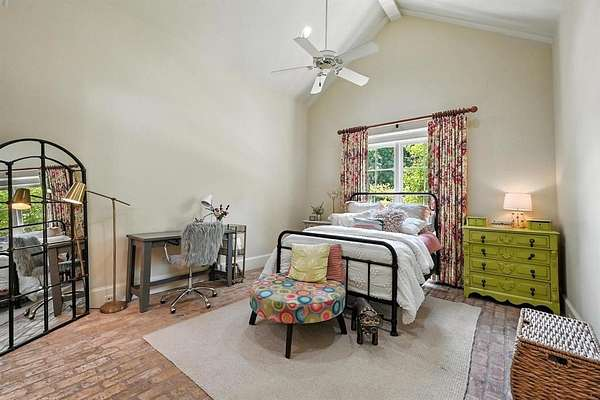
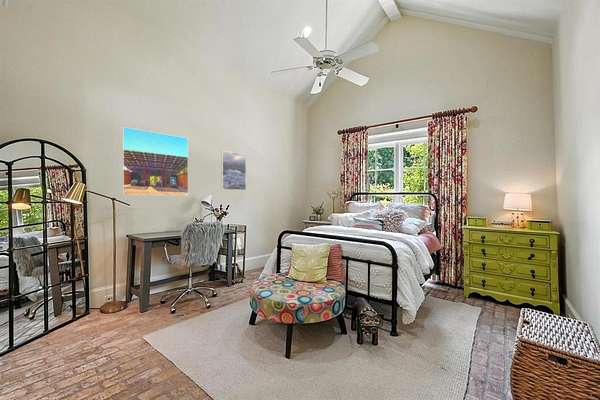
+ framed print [220,150,247,191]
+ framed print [121,126,189,196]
